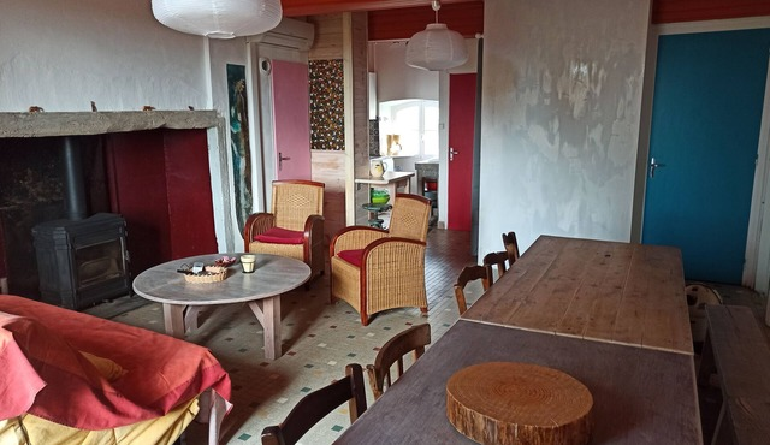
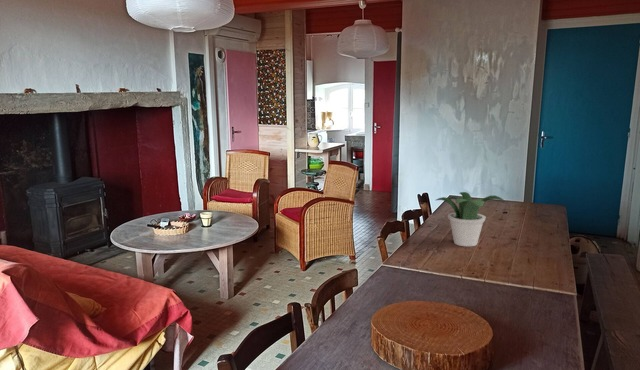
+ potted plant [435,191,506,248]
